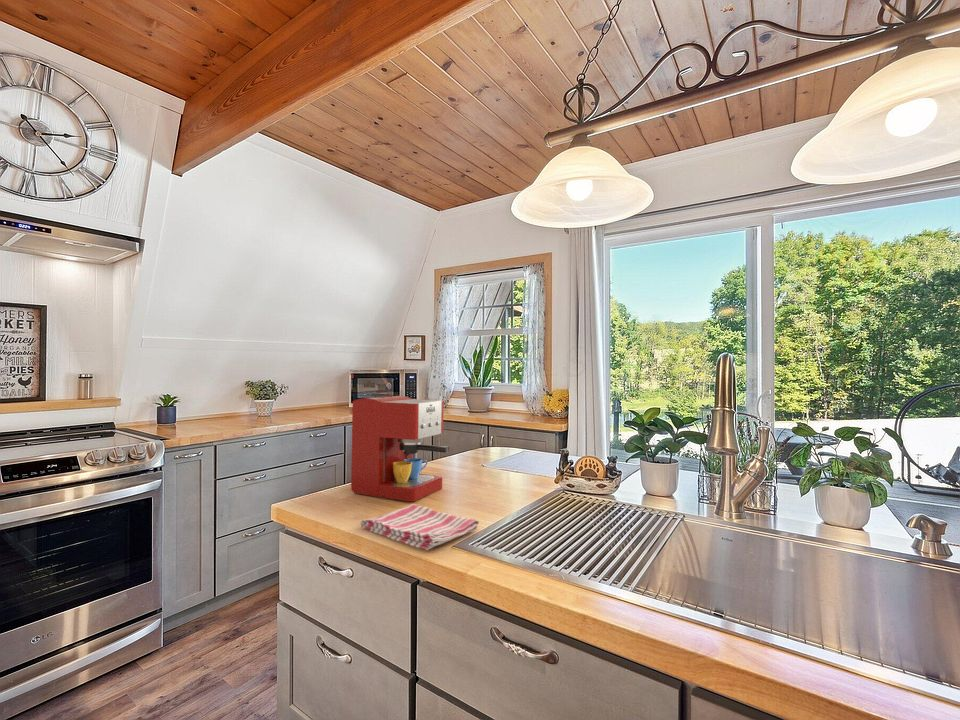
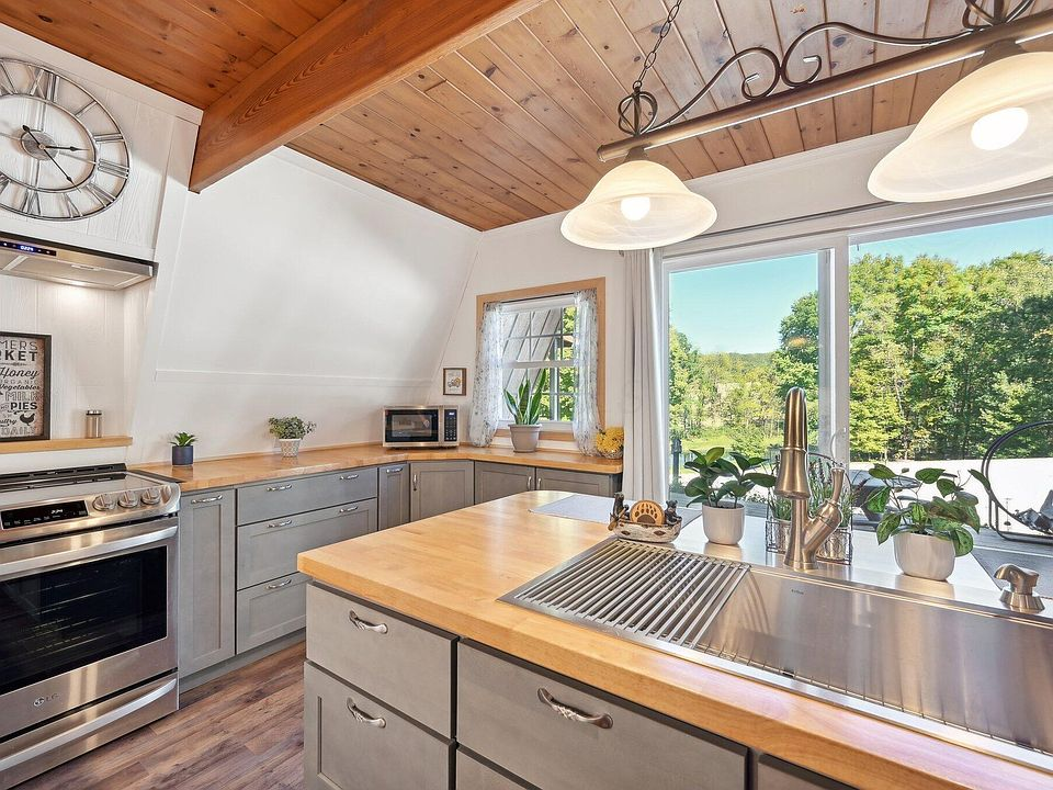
- coffee maker [350,395,450,502]
- dish towel [359,503,480,551]
